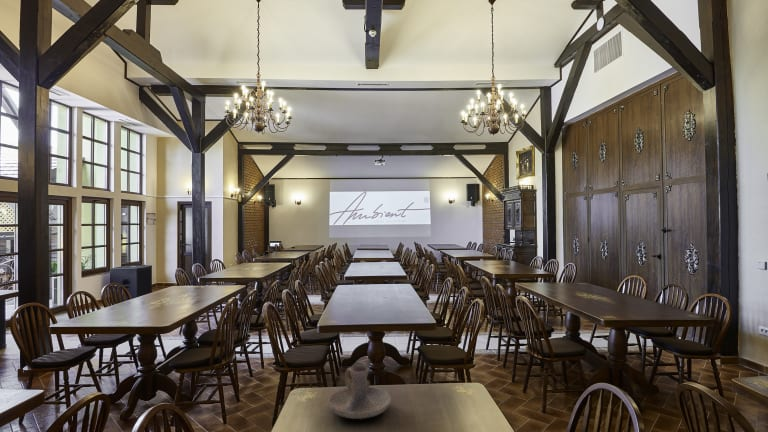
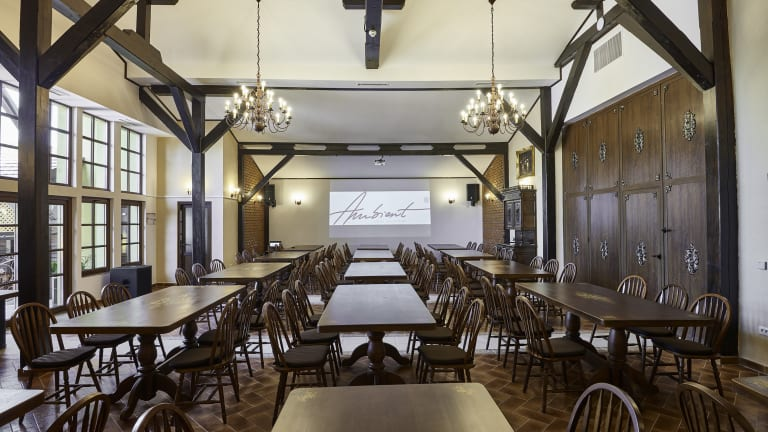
- candle holder [327,364,392,420]
